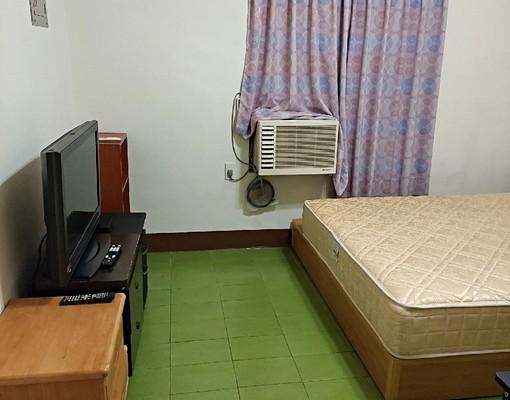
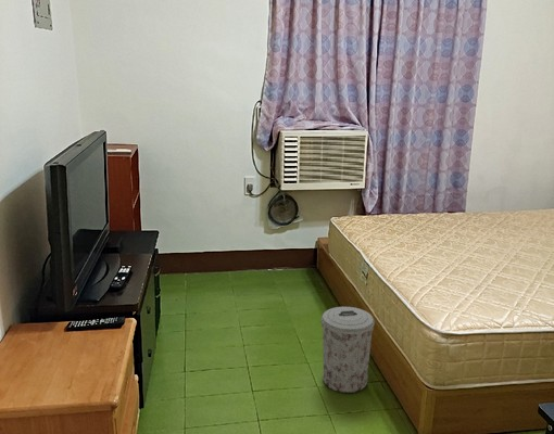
+ trash can [320,306,376,394]
